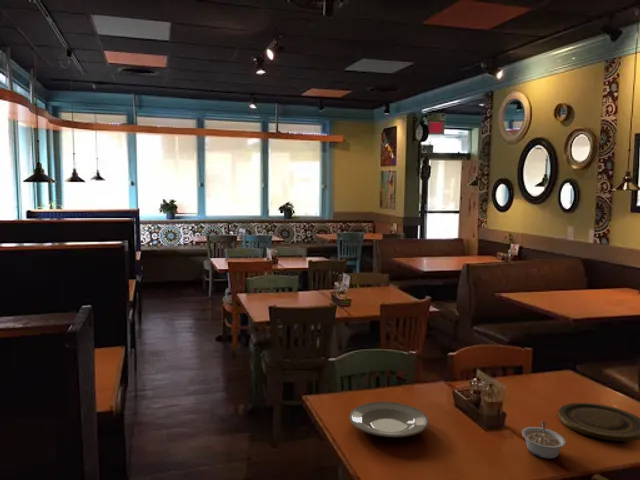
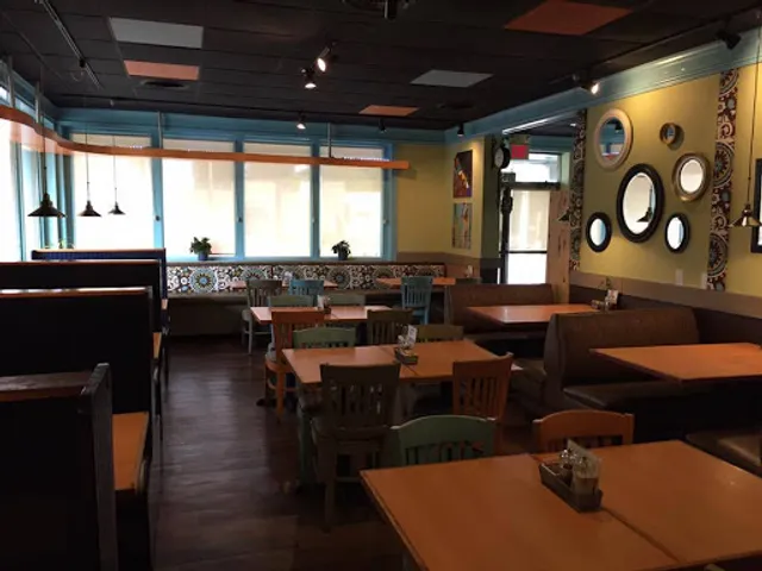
- plate [557,402,640,442]
- plate [349,401,430,438]
- legume [521,421,567,460]
